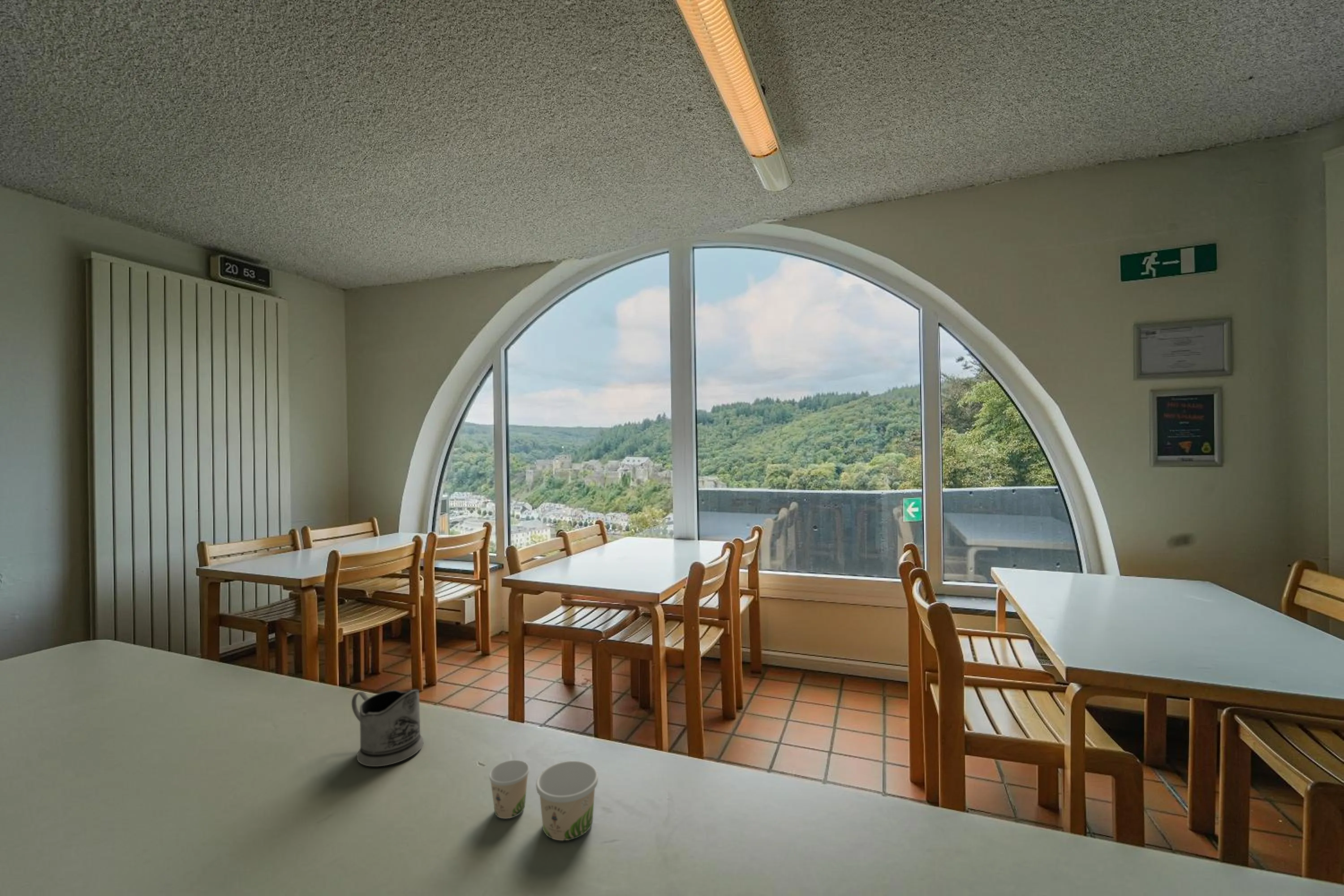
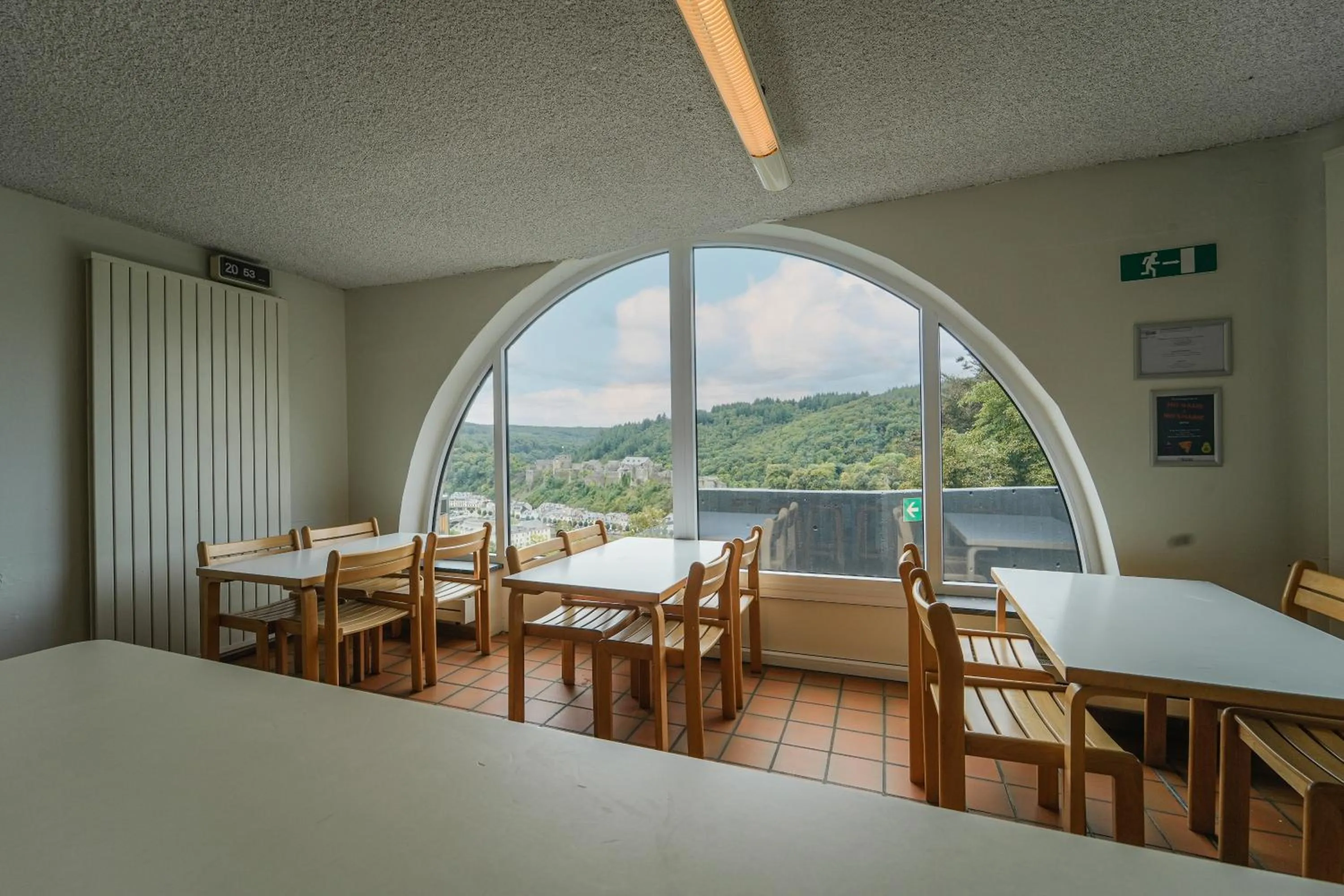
- paper cup [489,760,599,841]
- tea glass holder [351,689,424,767]
